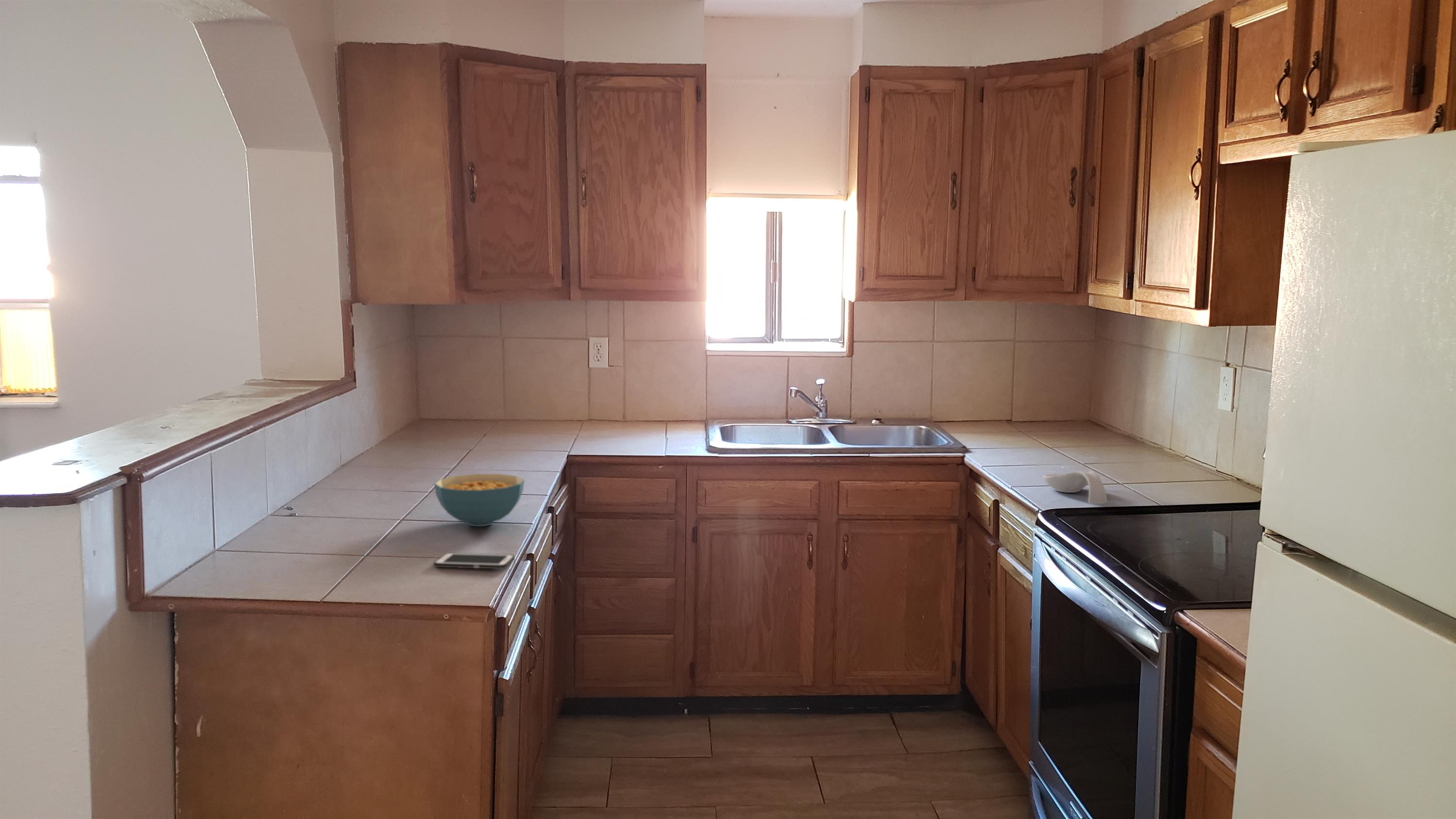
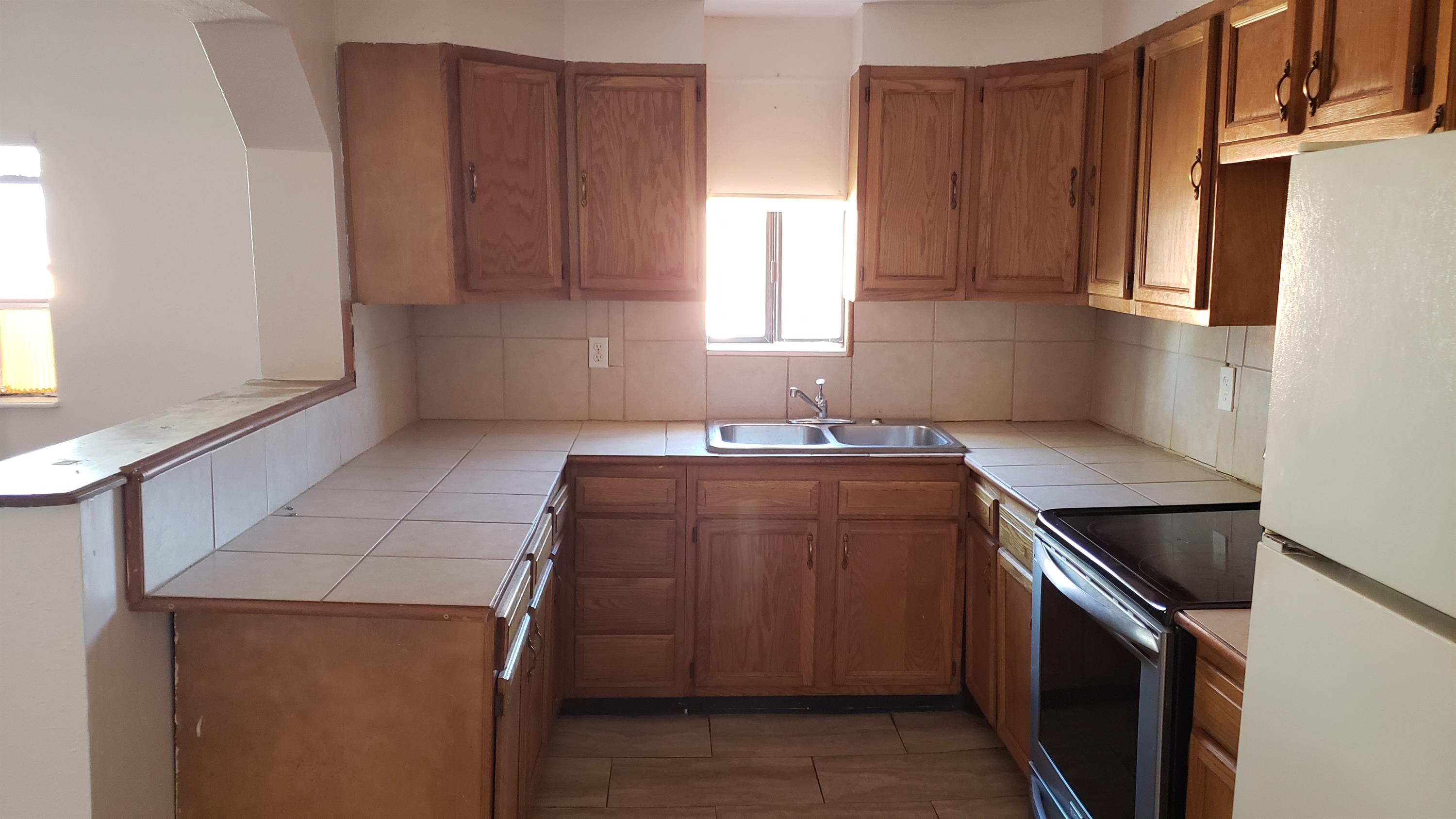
- cereal bowl [433,473,525,527]
- spoon rest [1042,470,1108,504]
- cell phone [433,552,515,569]
